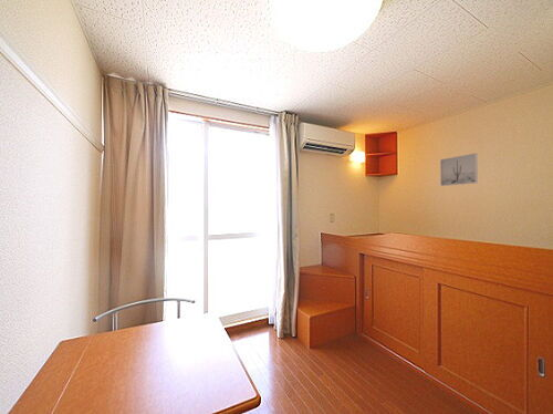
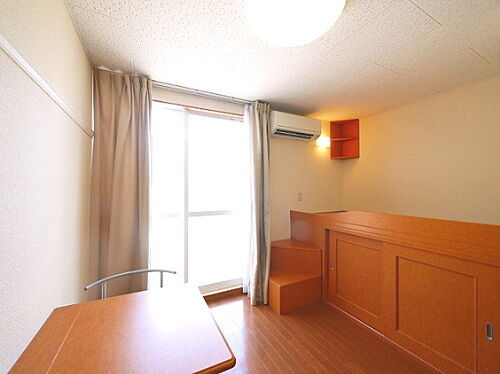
- wall art [439,152,479,187]
